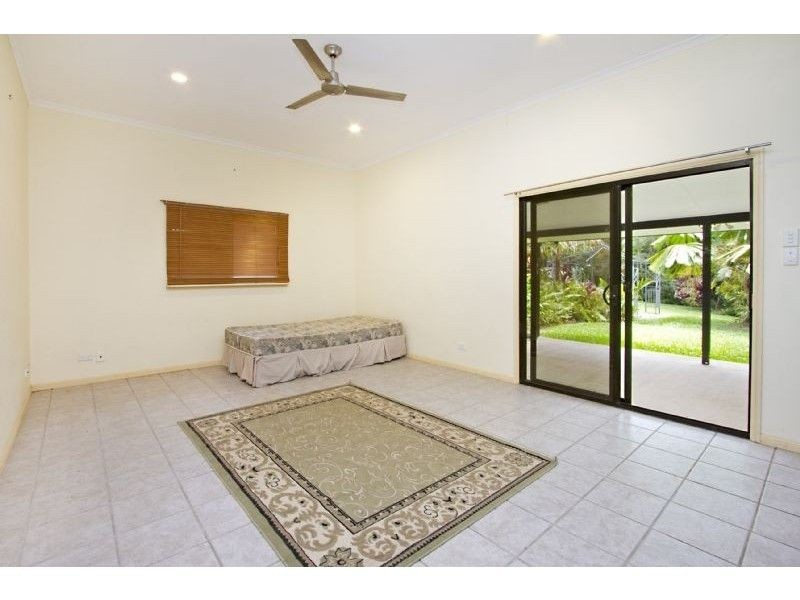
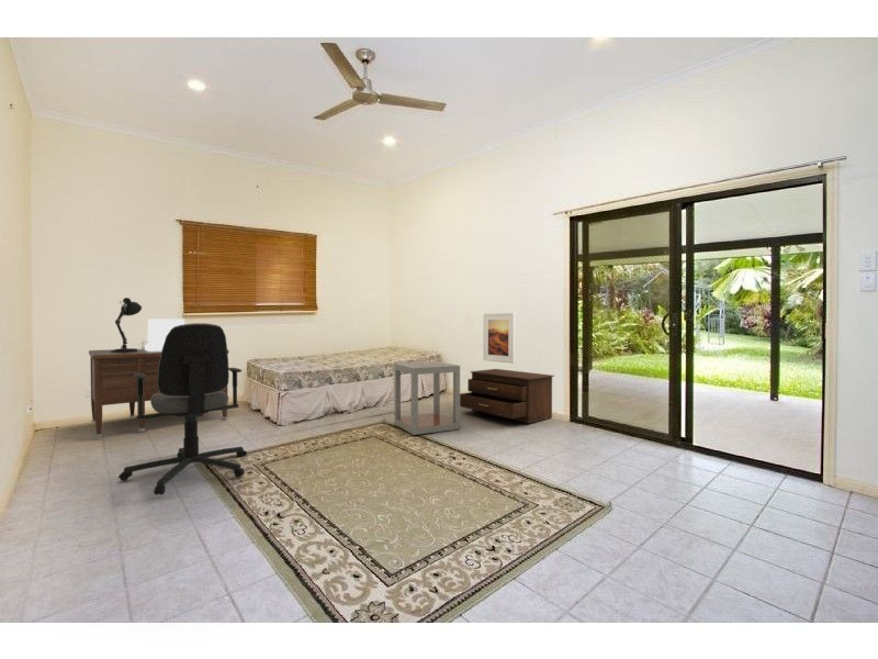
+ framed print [482,312,516,365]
+ side table [393,360,461,436]
+ desk [88,297,229,438]
+ office chair [117,322,248,496]
+ drawer [460,368,555,425]
